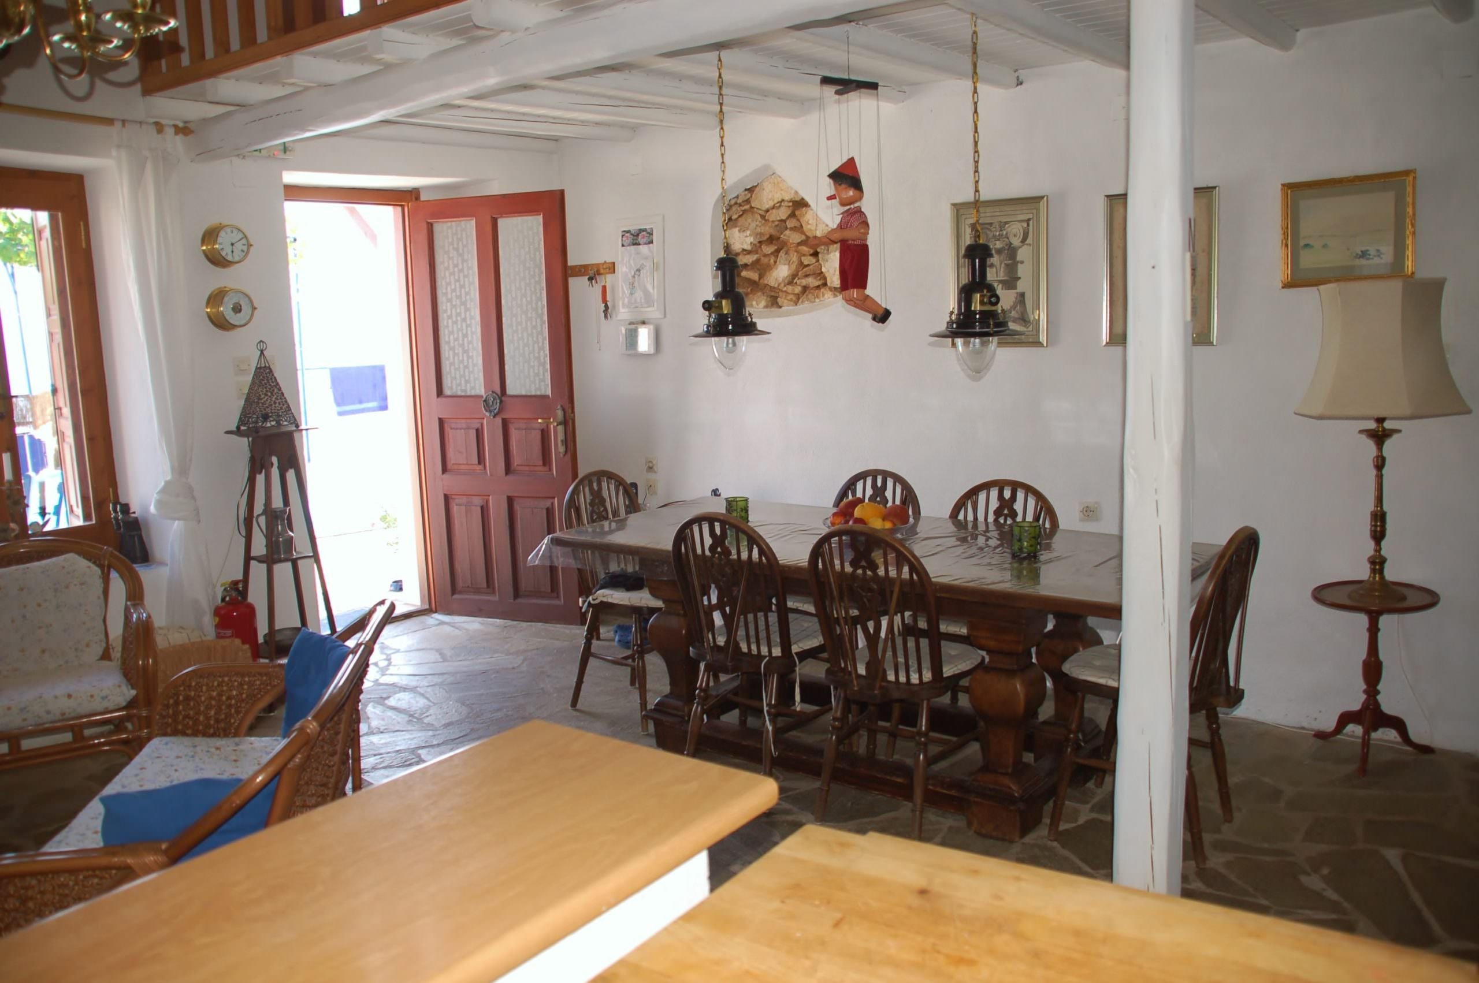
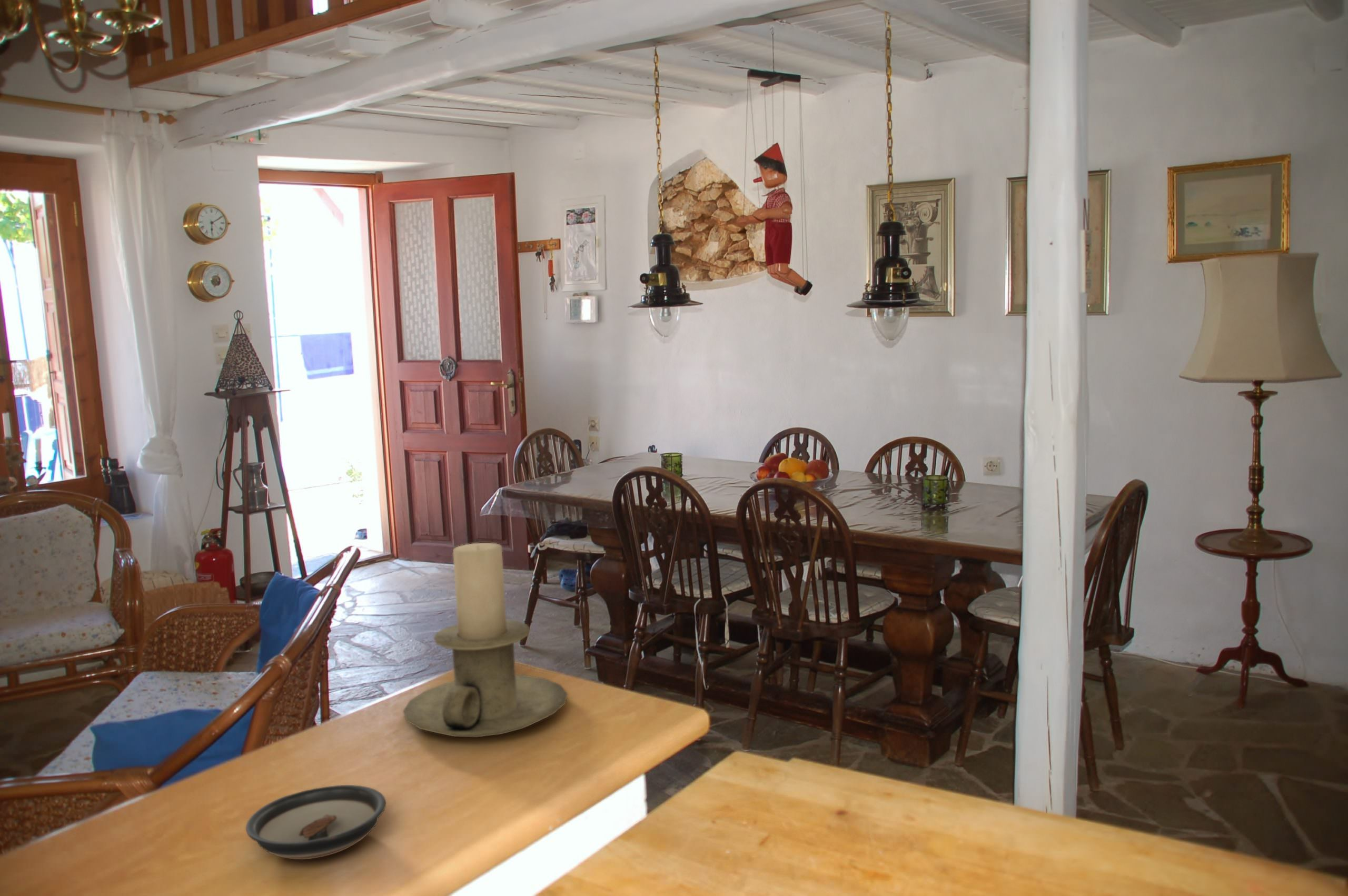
+ saucer [245,784,386,860]
+ candle holder [402,542,568,738]
